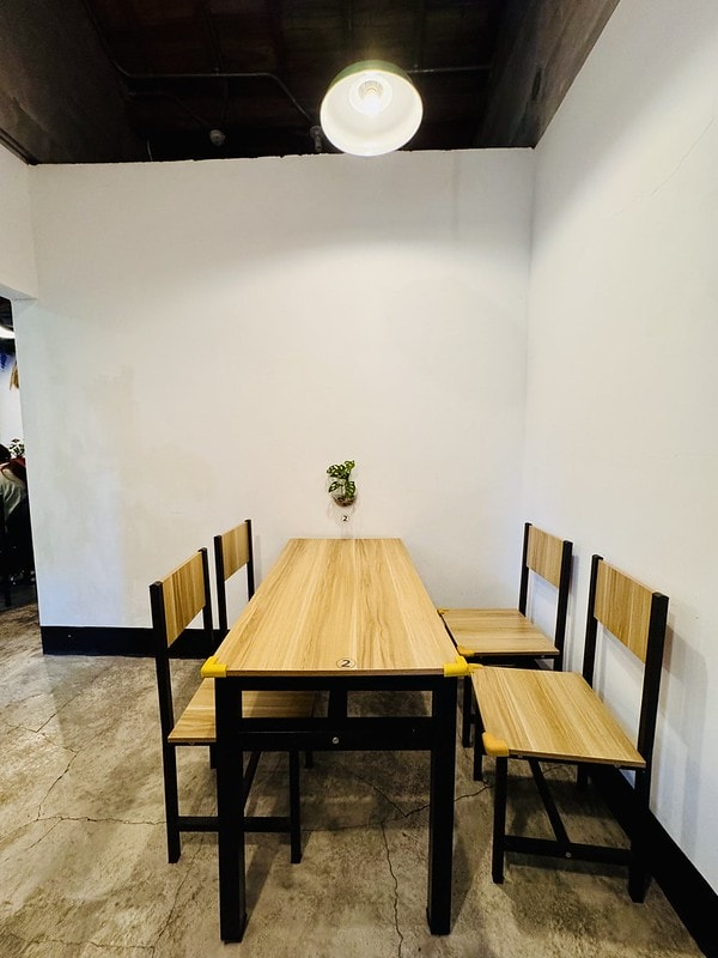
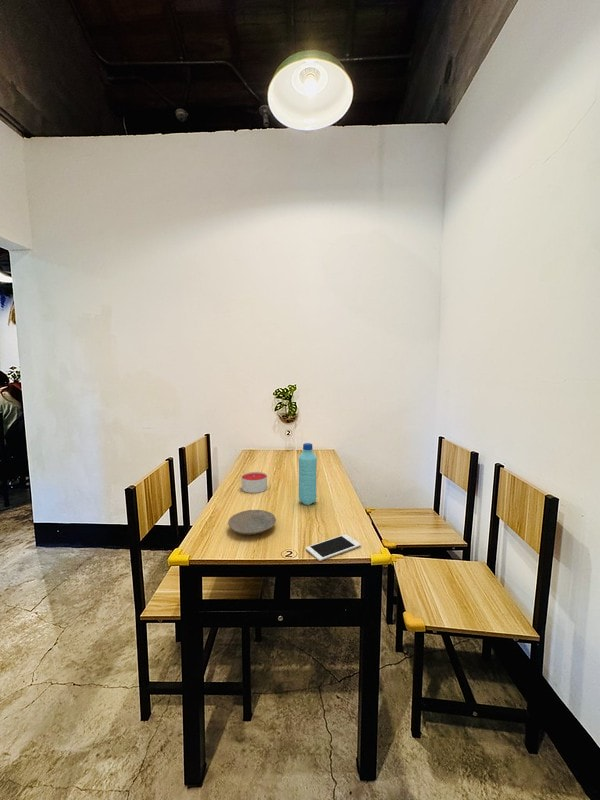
+ candle [240,471,268,494]
+ water bottle [298,442,318,506]
+ plate [227,509,277,536]
+ cell phone [305,533,362,562]
